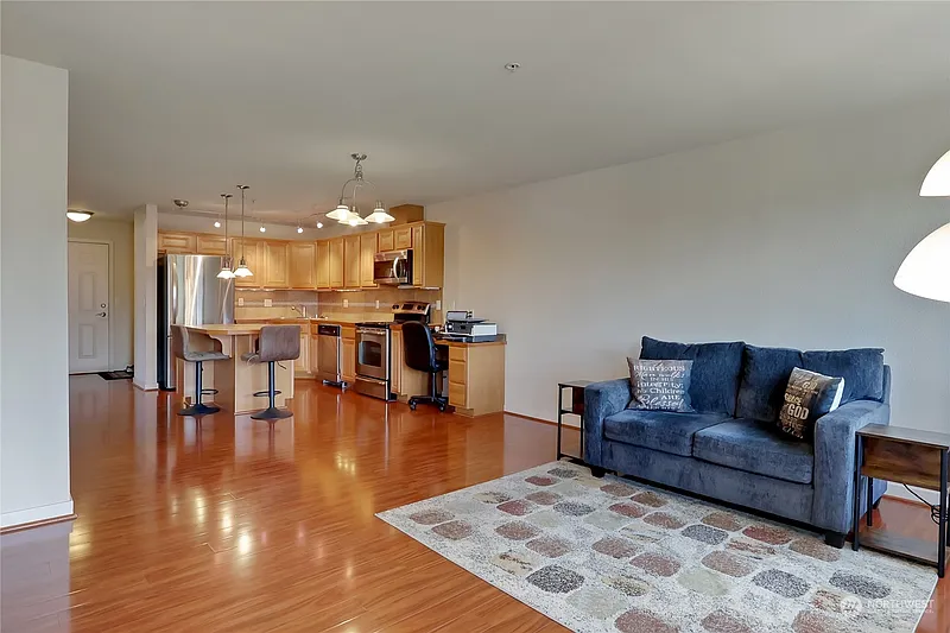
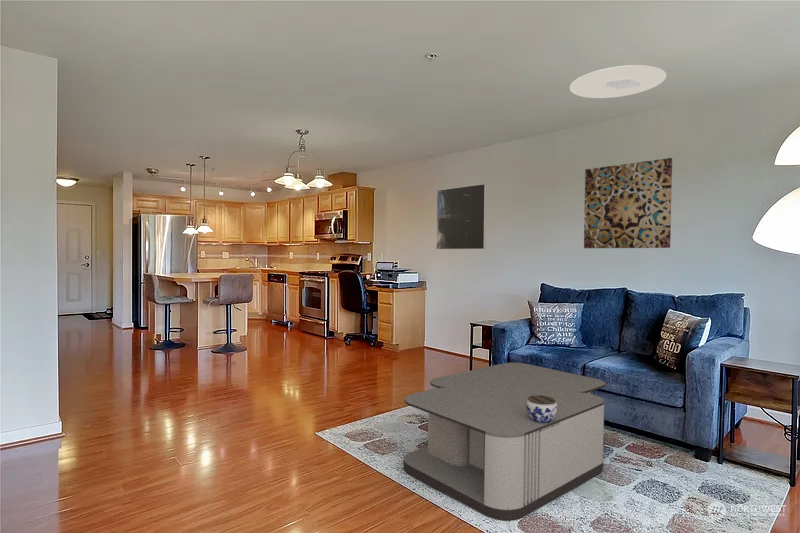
+ ceiling light [569,64,667,99]
+ jar [526,395,557,423]
+ wall art [583,157,673,249]
+ coffee table [403,362,606,522]
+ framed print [435,183,487,250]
